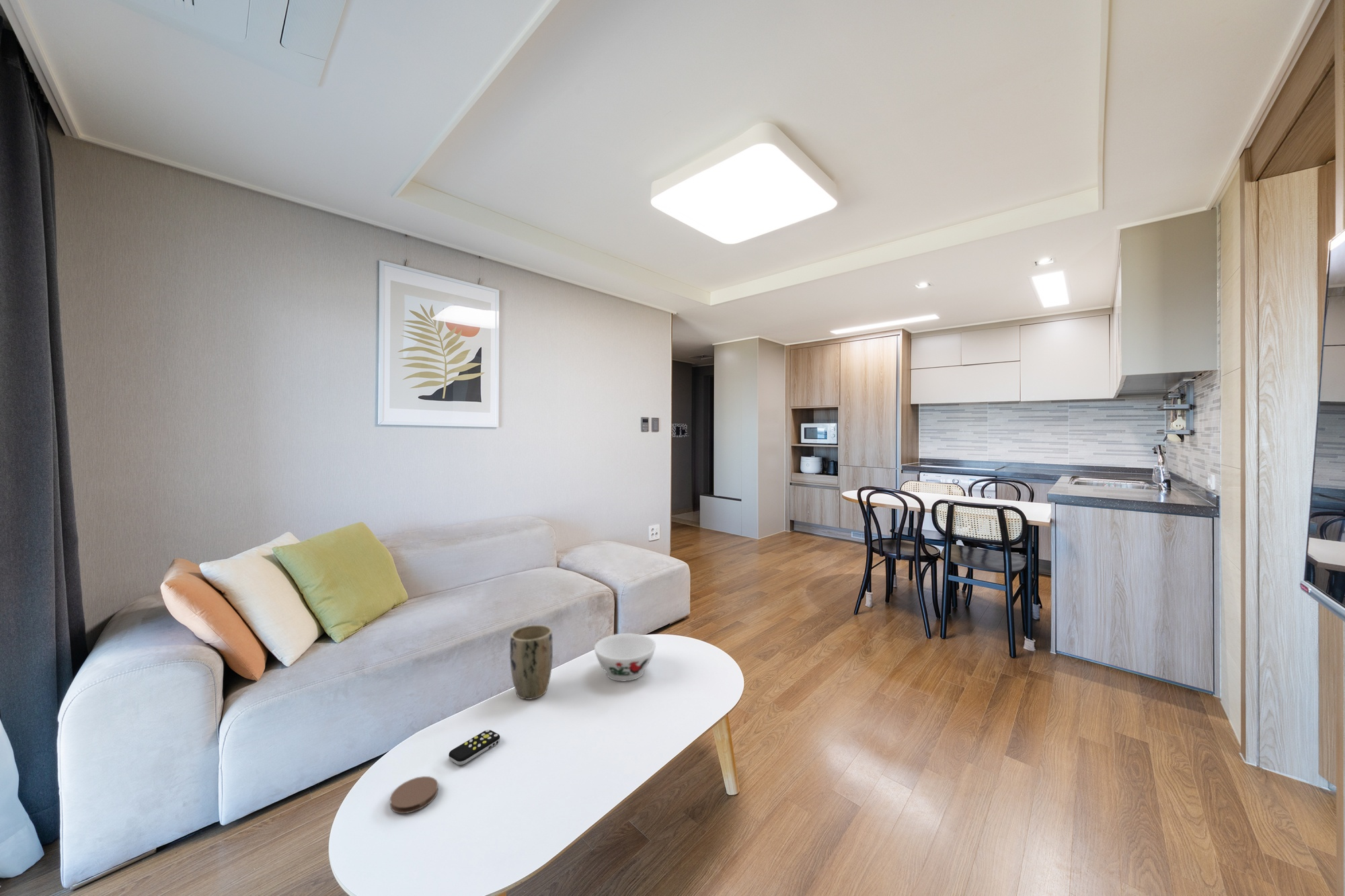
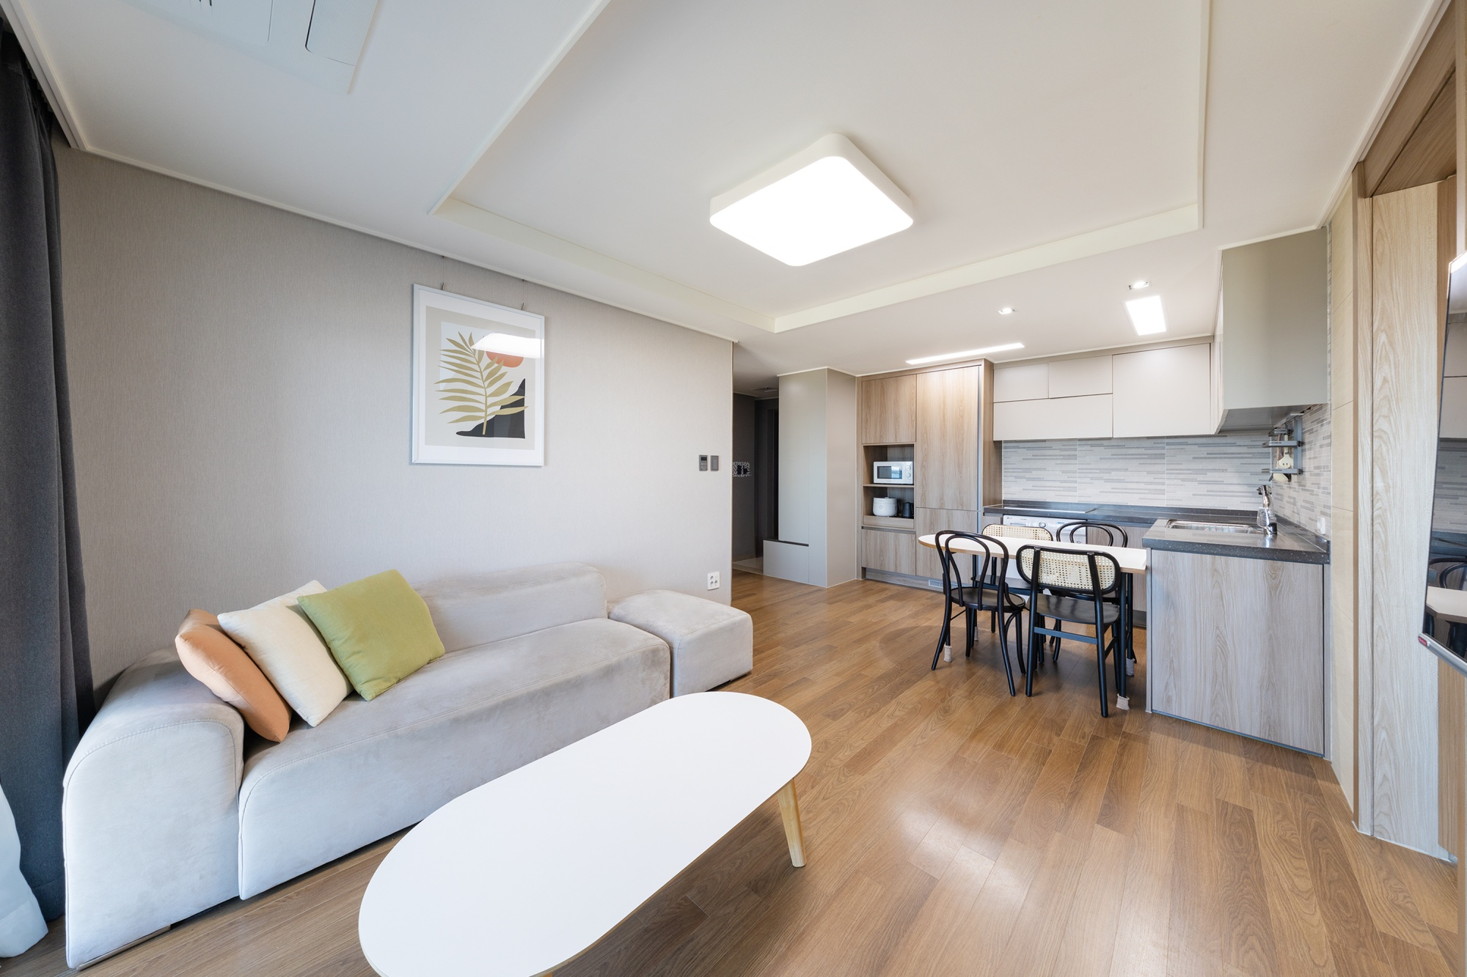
- bowl [593,633,656,682]
- remote control [448,729,500,766]
- coaster [389,776,438,814]
- plant pot [509,624,553,700]
